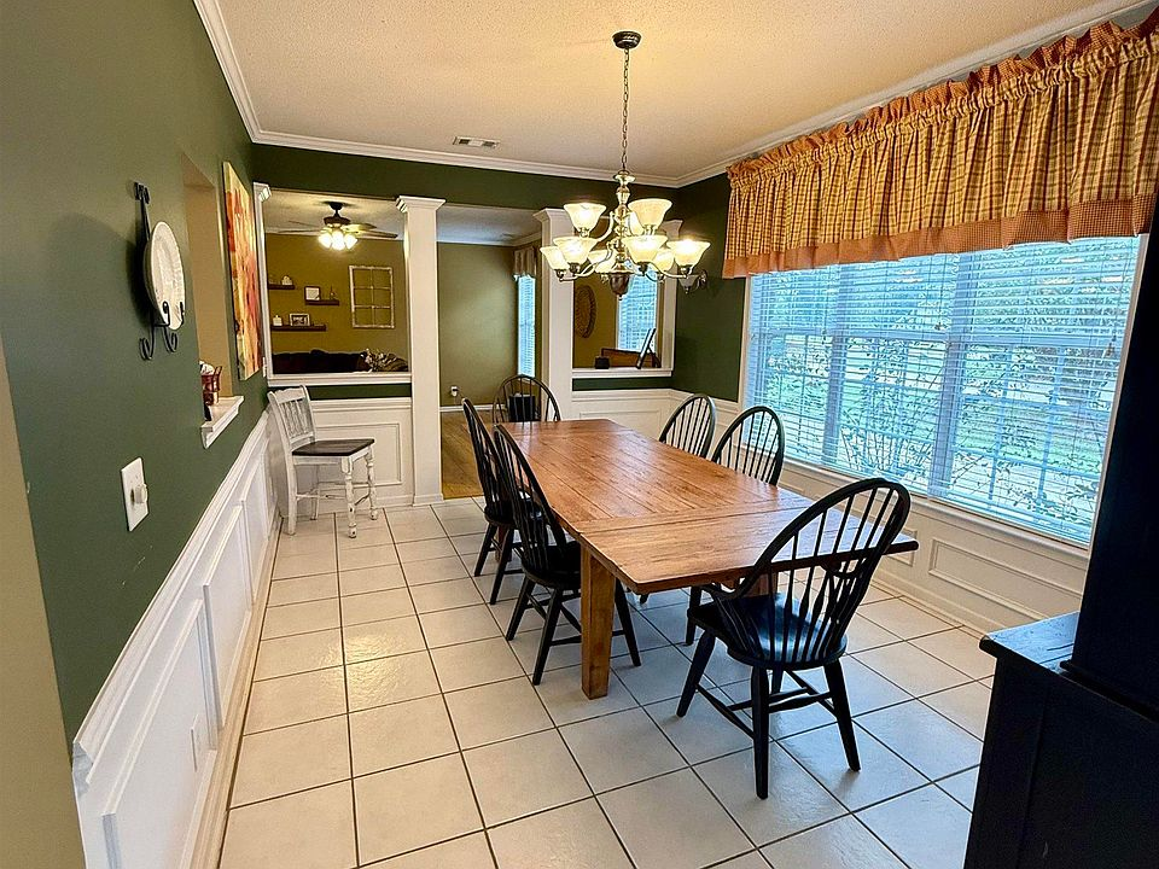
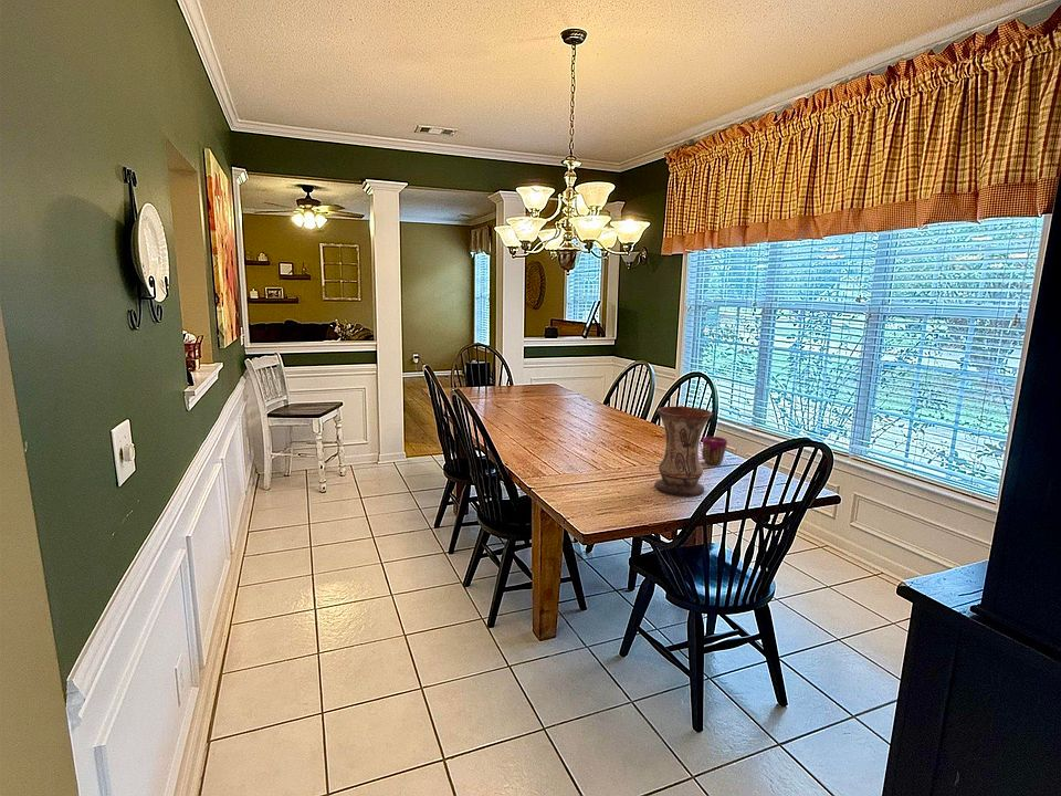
+ vase [653,406,713,496]
+ cup [701,436,728,465]
